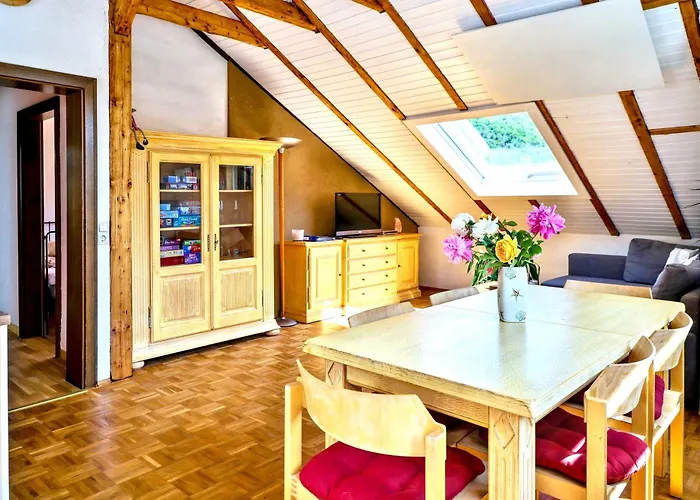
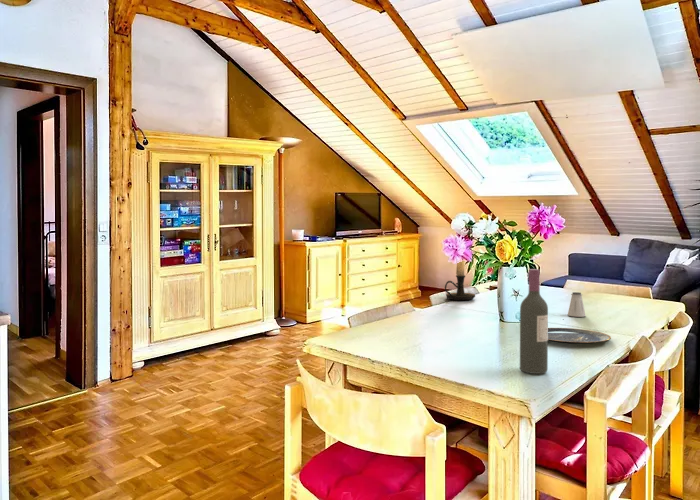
+ wine bottle [519,268,549,375]
+ saltshaker [567,291,586,318]
+ candle holder [444,260,476,301]
+ plate [548,327,612,345]
